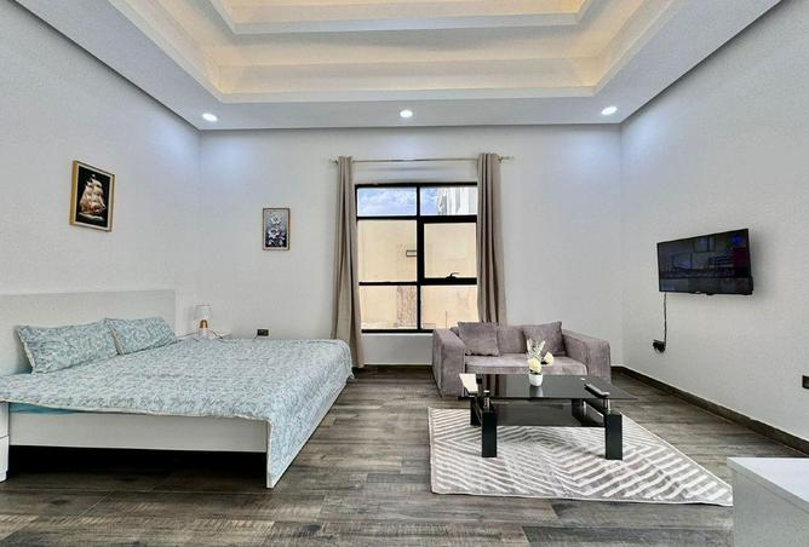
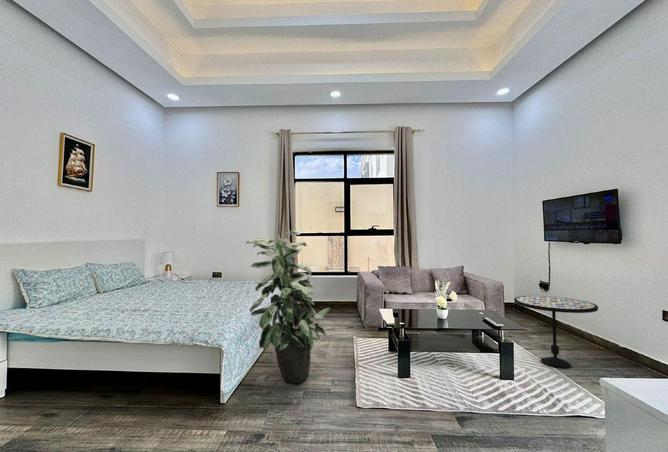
+ indoor plant [245,230,331,384]
+ side table [513,295,599,369]
